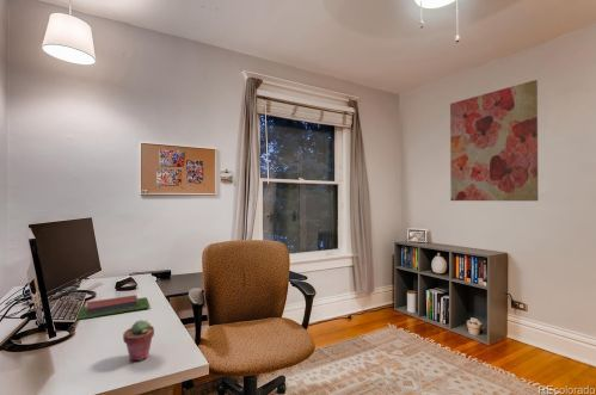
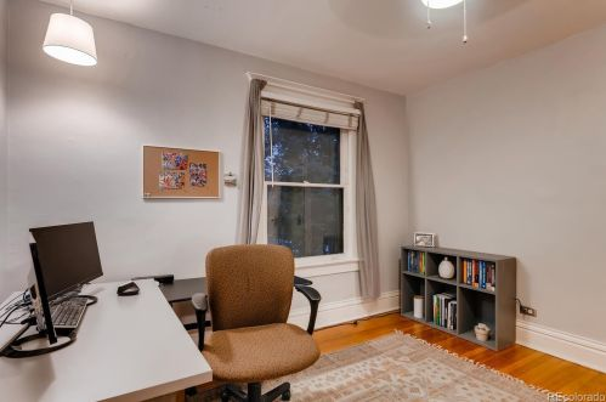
- wall art [449,79,539,202]
- potted succulent [122,319,155,362]
- architectural model [76,294,150,320]
